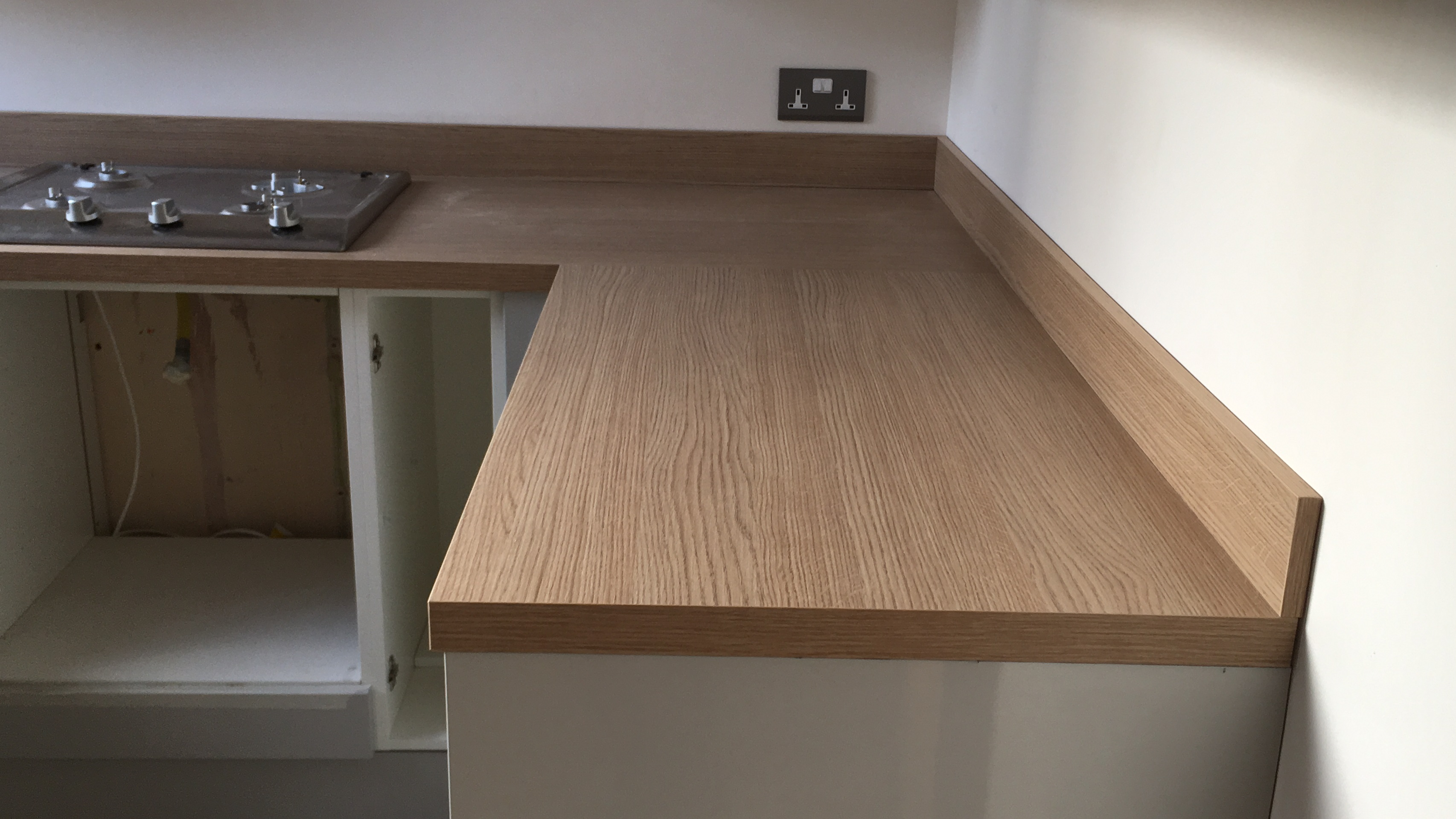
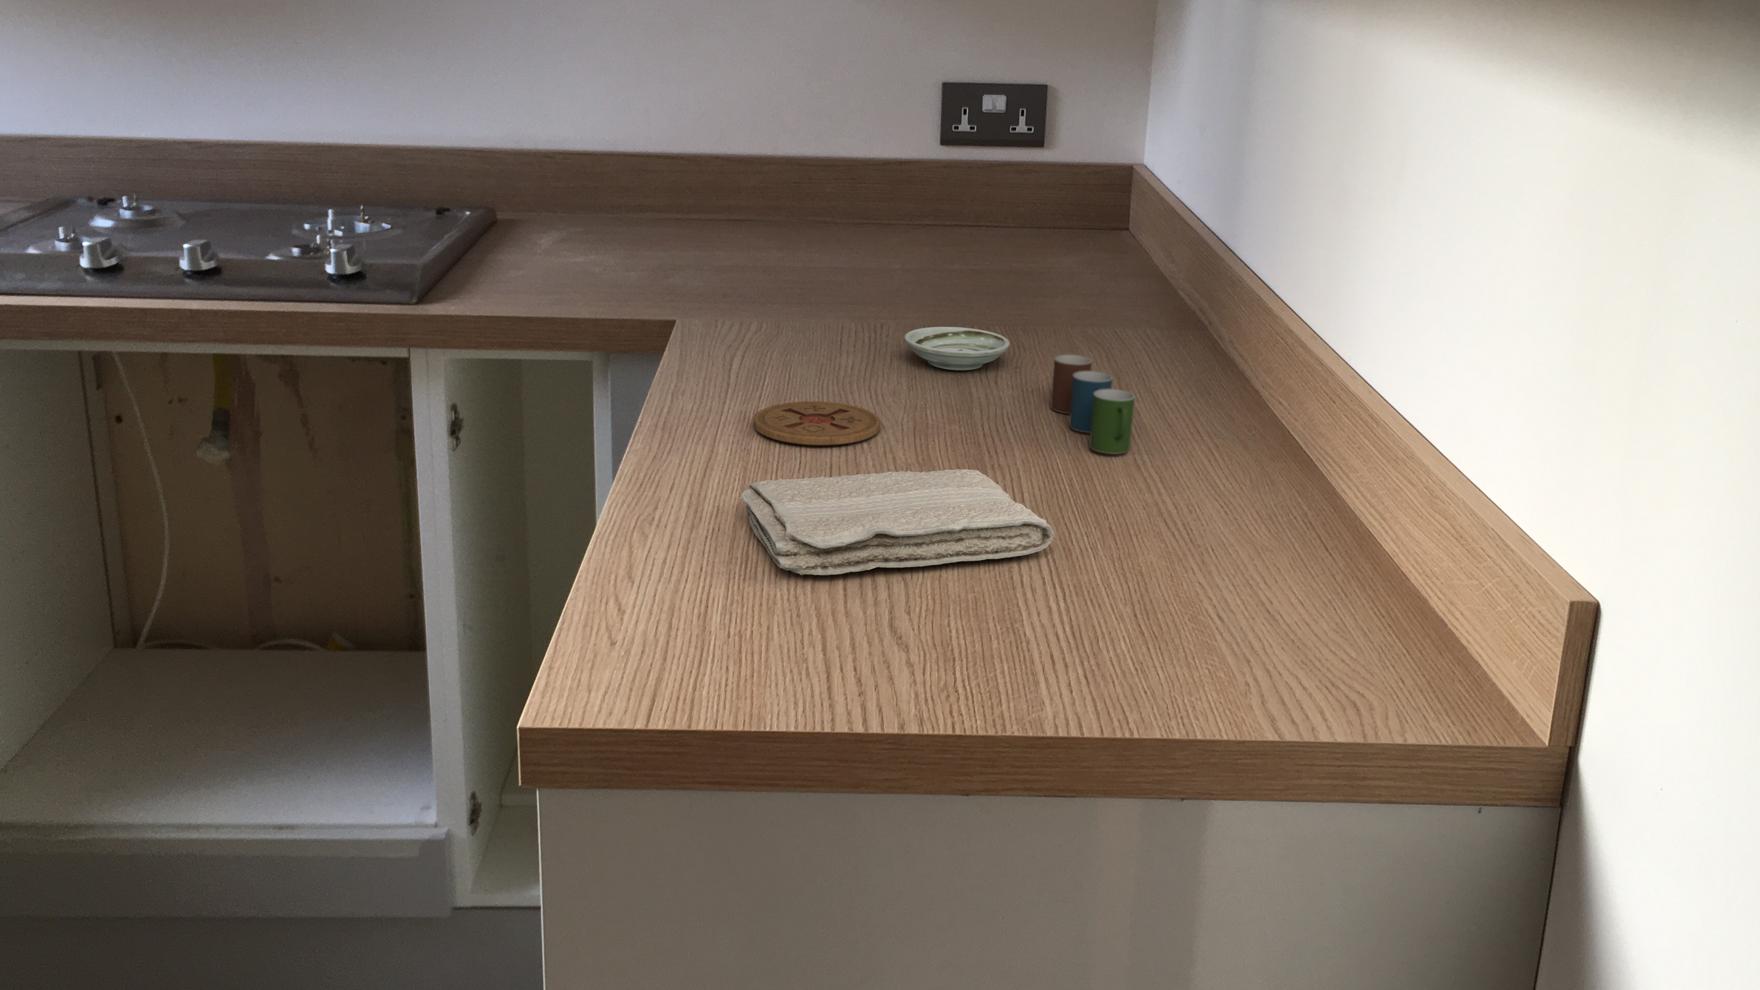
+ cup [1050,354,1135,455]
+ washcloth [740,469,1054,575]
+ coaster [753,400,880,446]
+ saucer [904,326,1011,371]
